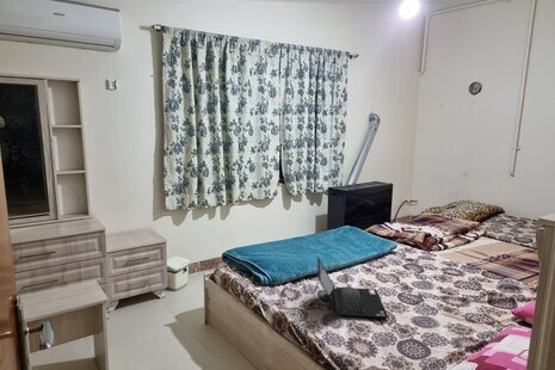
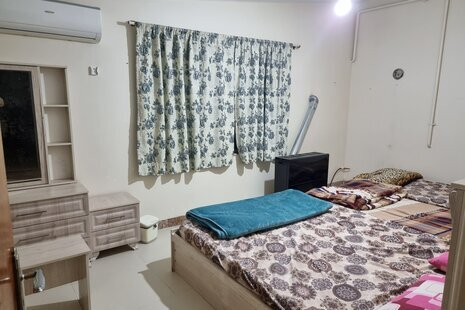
- laptop computer [316,255,389,320]
